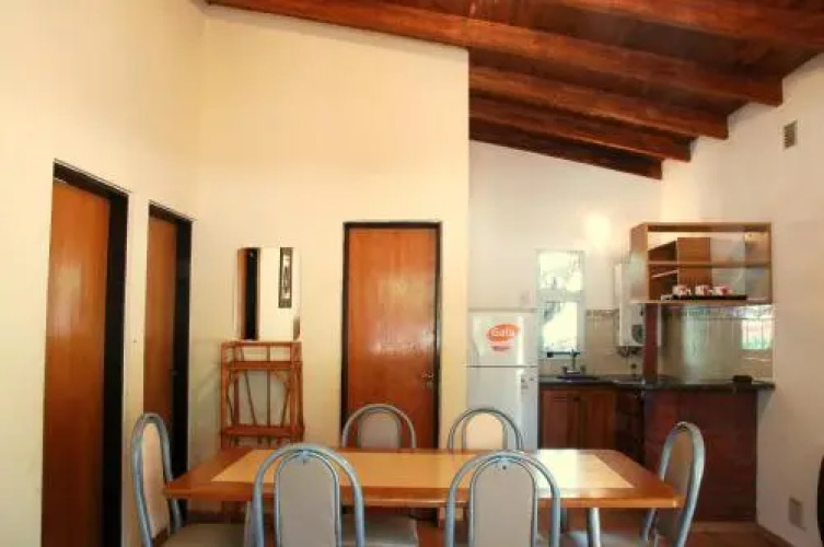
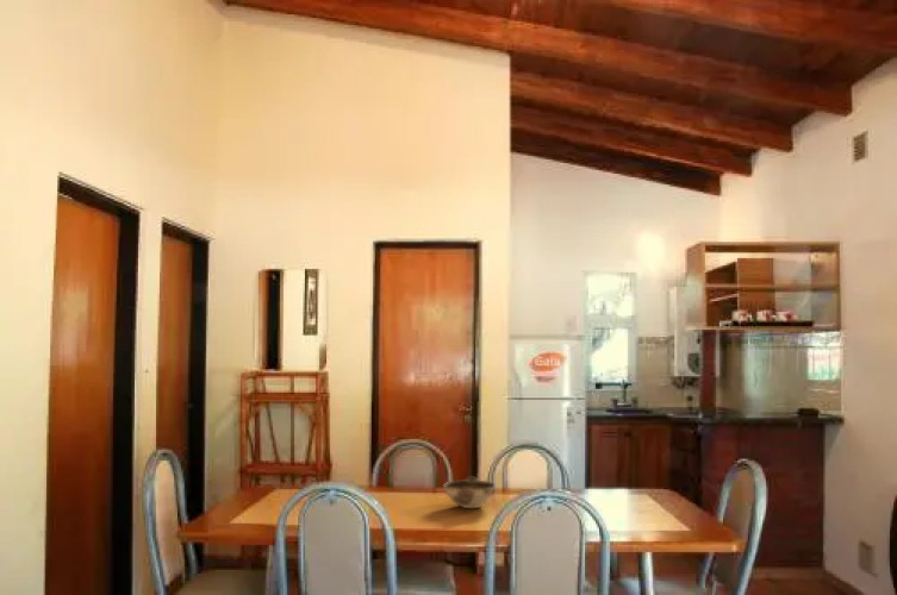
+ bowl [442,475,498,509]
